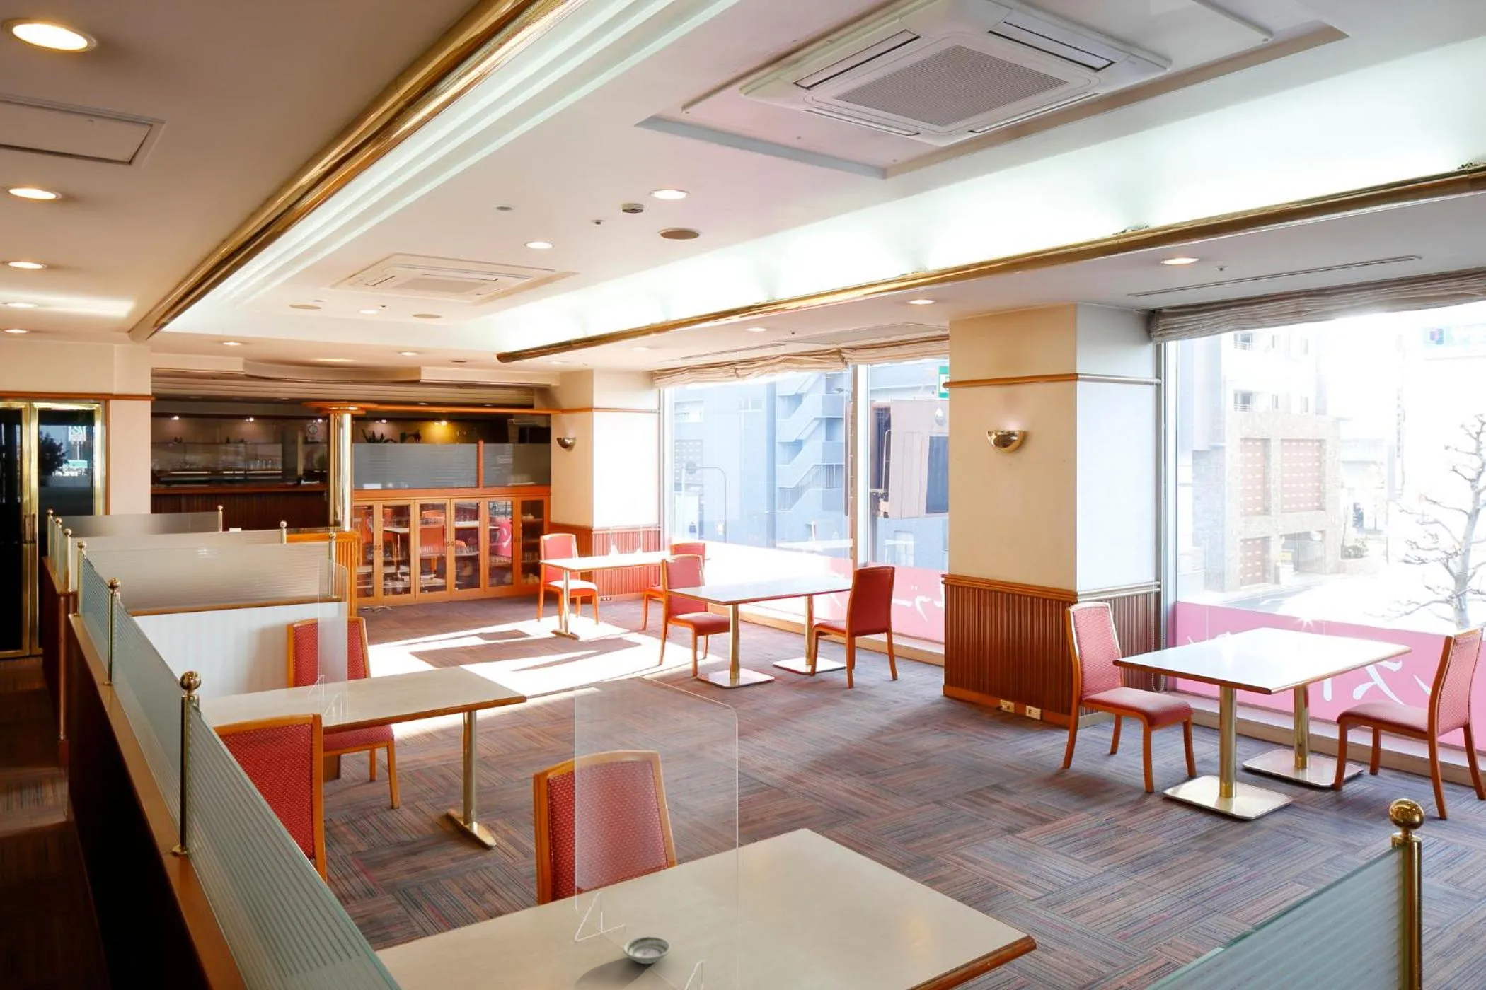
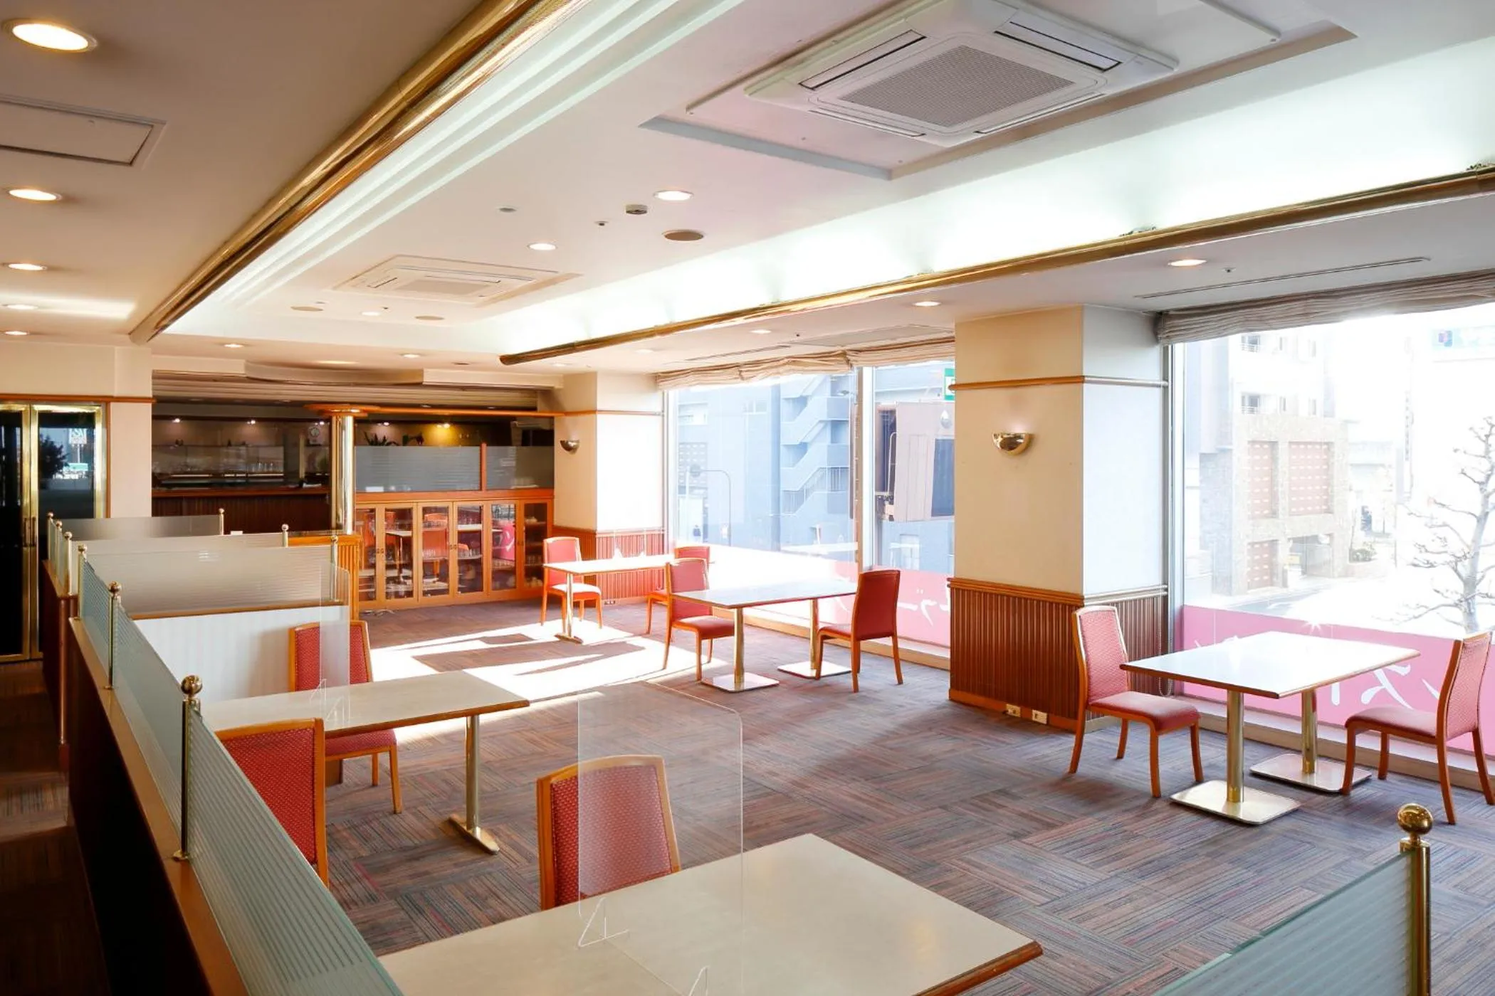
- saucer [622,936,671,965]
